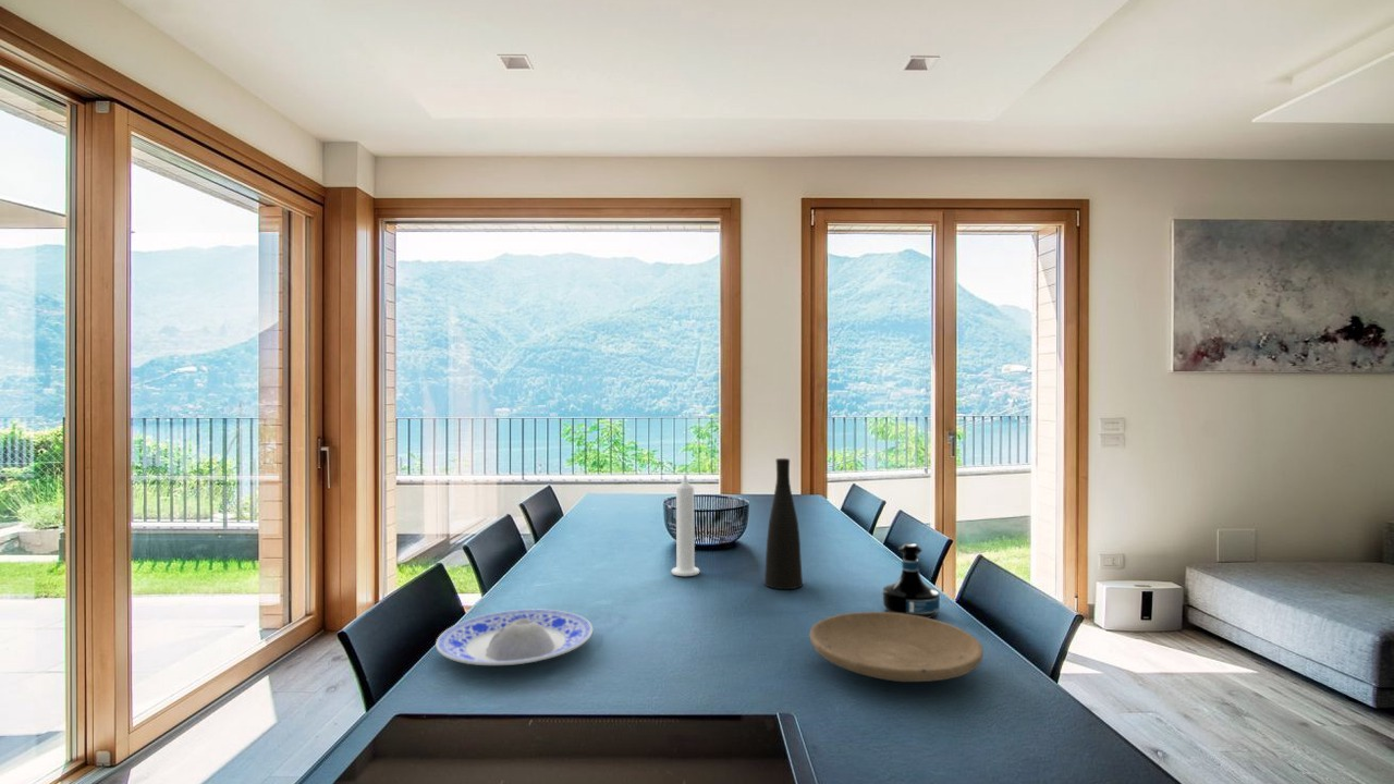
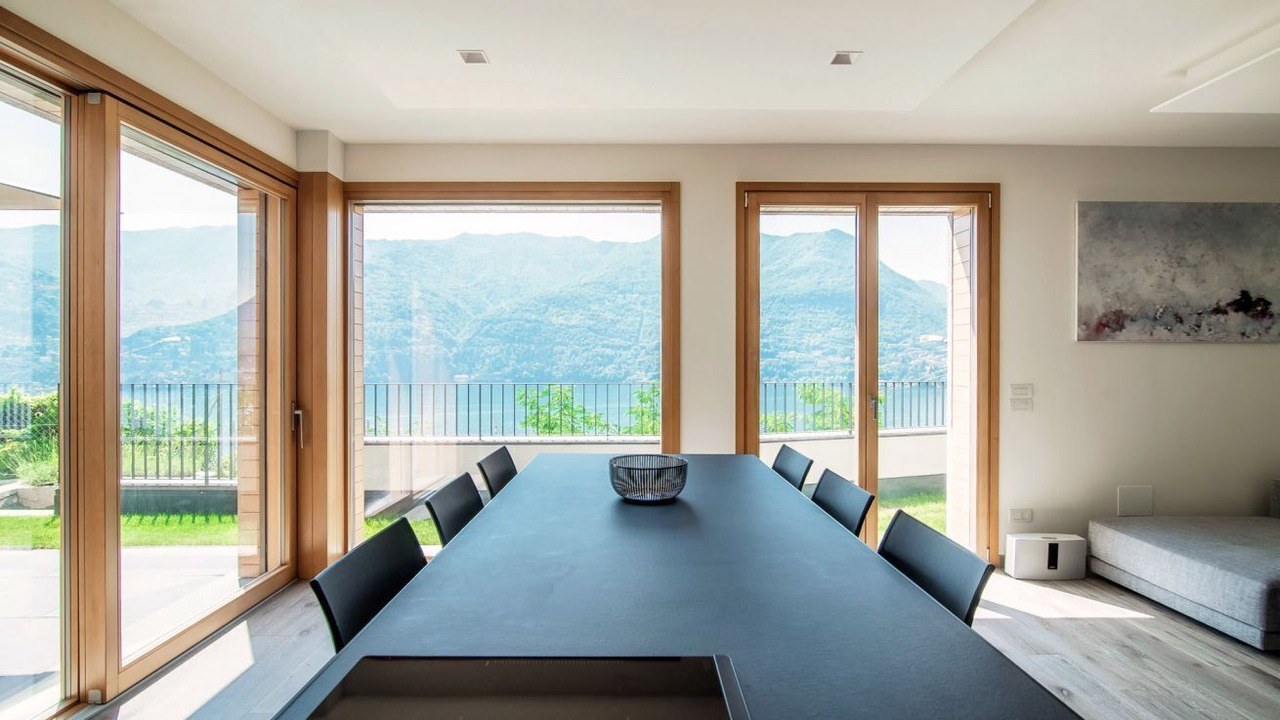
- plate [435,608,594,666]
- tequila bottle [882,542,941,618]
- candle [671,474,700,577]
- vase [763,457,804,590]
- plate [808,611,985,683]
